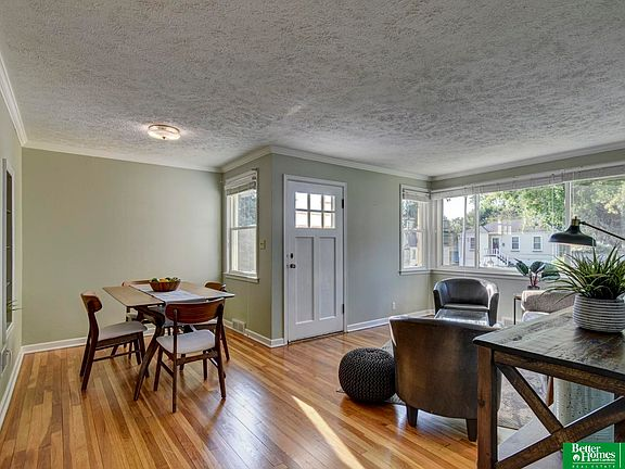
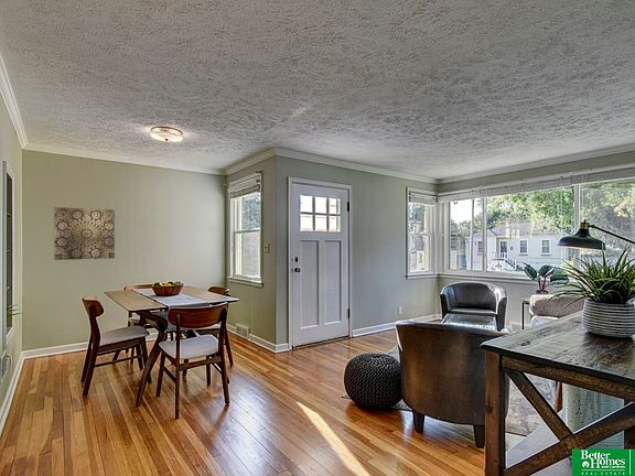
+ wall art [53,206,116,261]
